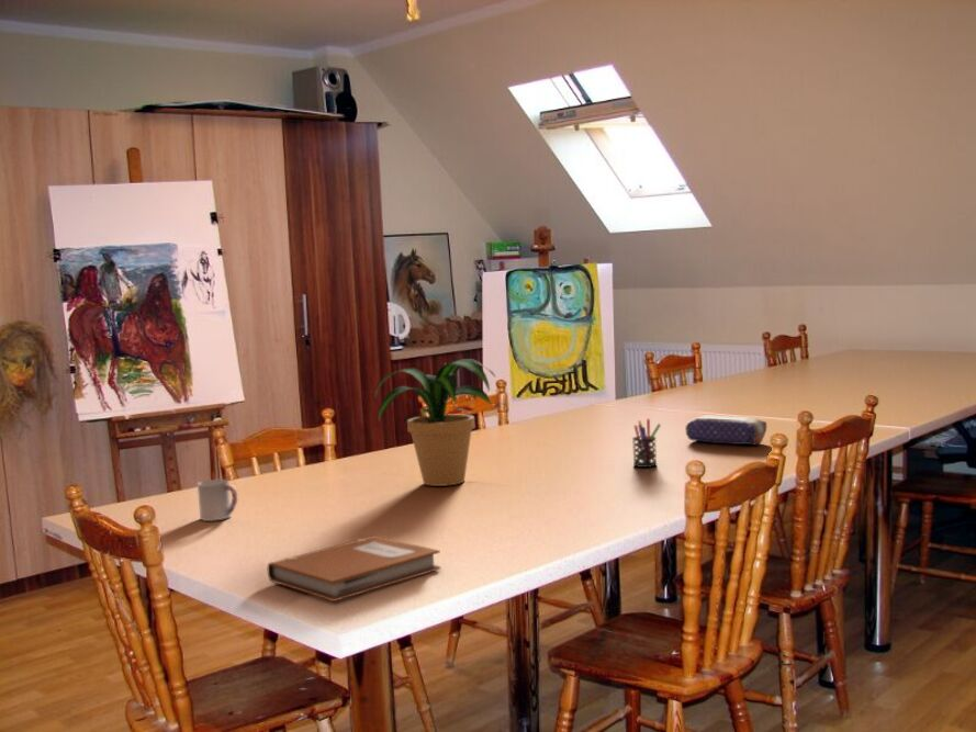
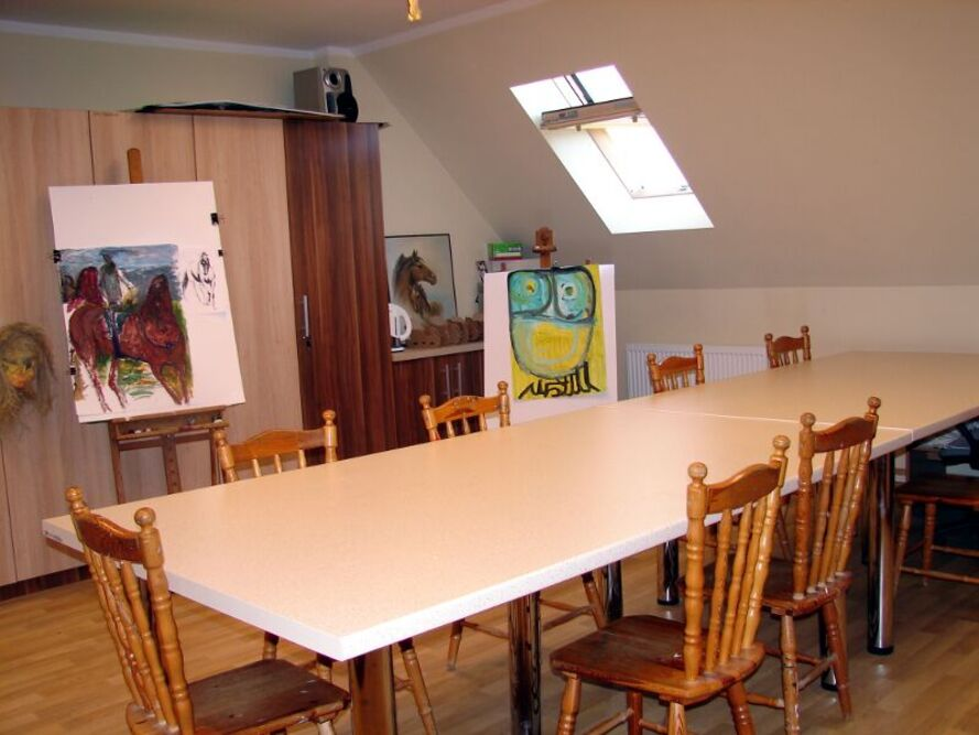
- notebook [267,534,441,603]
- pencil case [684,415,767,446]
- pen holder [631,418,662,469]
- potted plant [374,358,496,487]
- cup [197,478,238,522]
